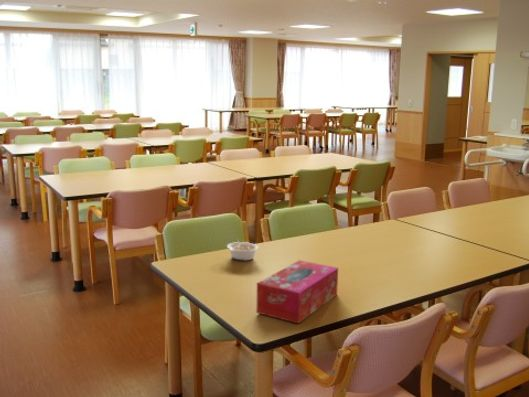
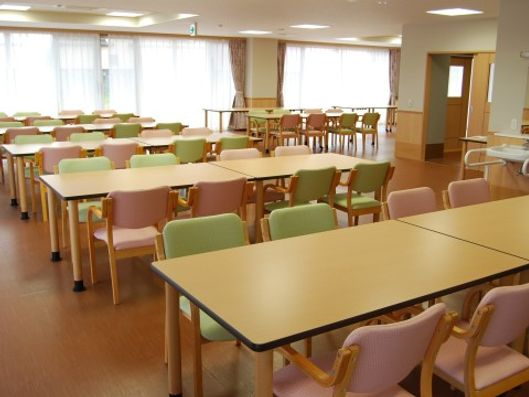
- tissue box [255,259,339,324]
- legume [226,237,259,261]
